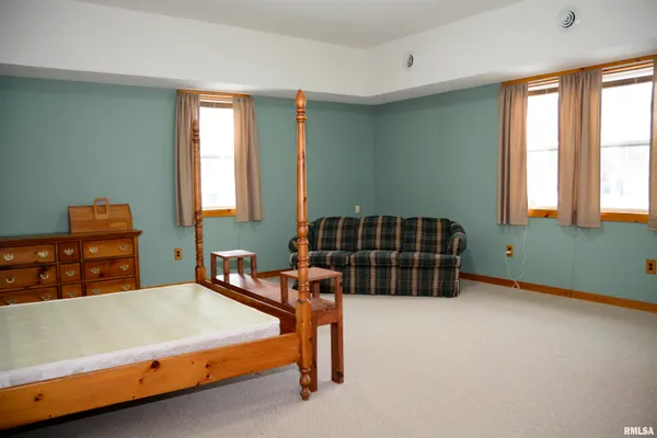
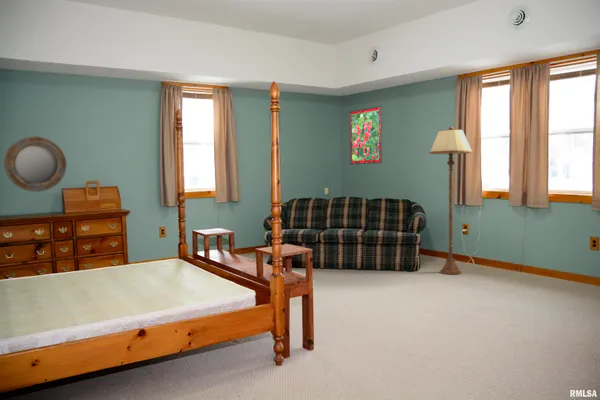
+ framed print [349,105,383,165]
+ floor lamp [428,126,474,275]
+ home mirror [3,136,68,193]
